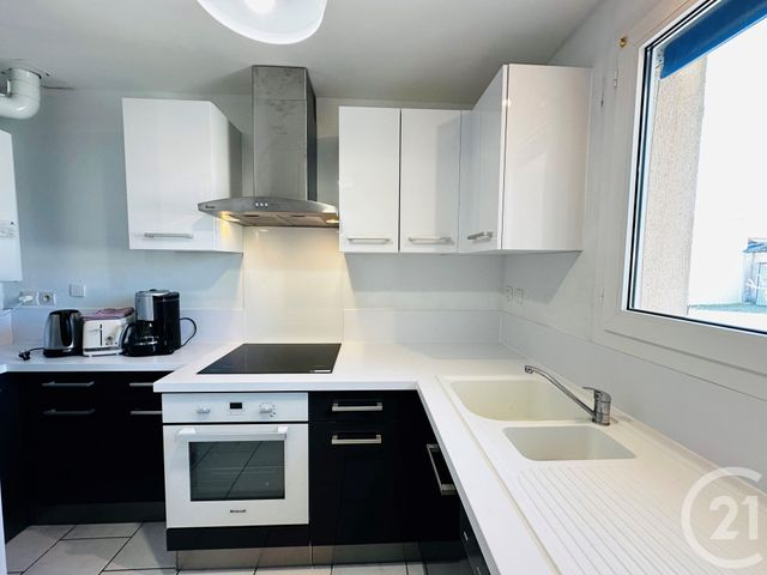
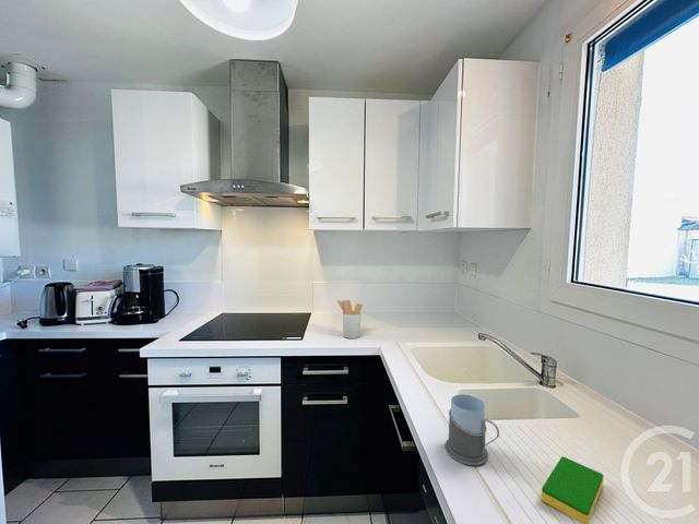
+ dish sponge [541,455,604,524]
+ utensil holder [336,299,364,340]
+ mug [443,393,500,466]
